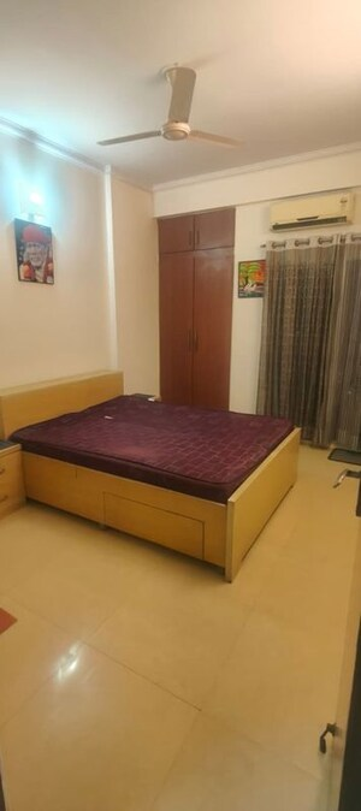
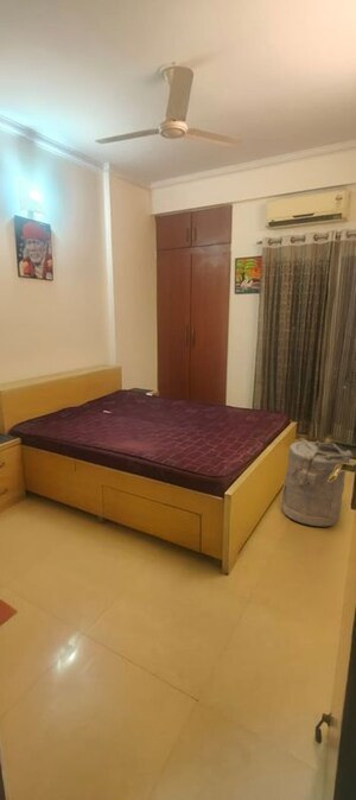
+ laundry hamper [280,437,355,527]
